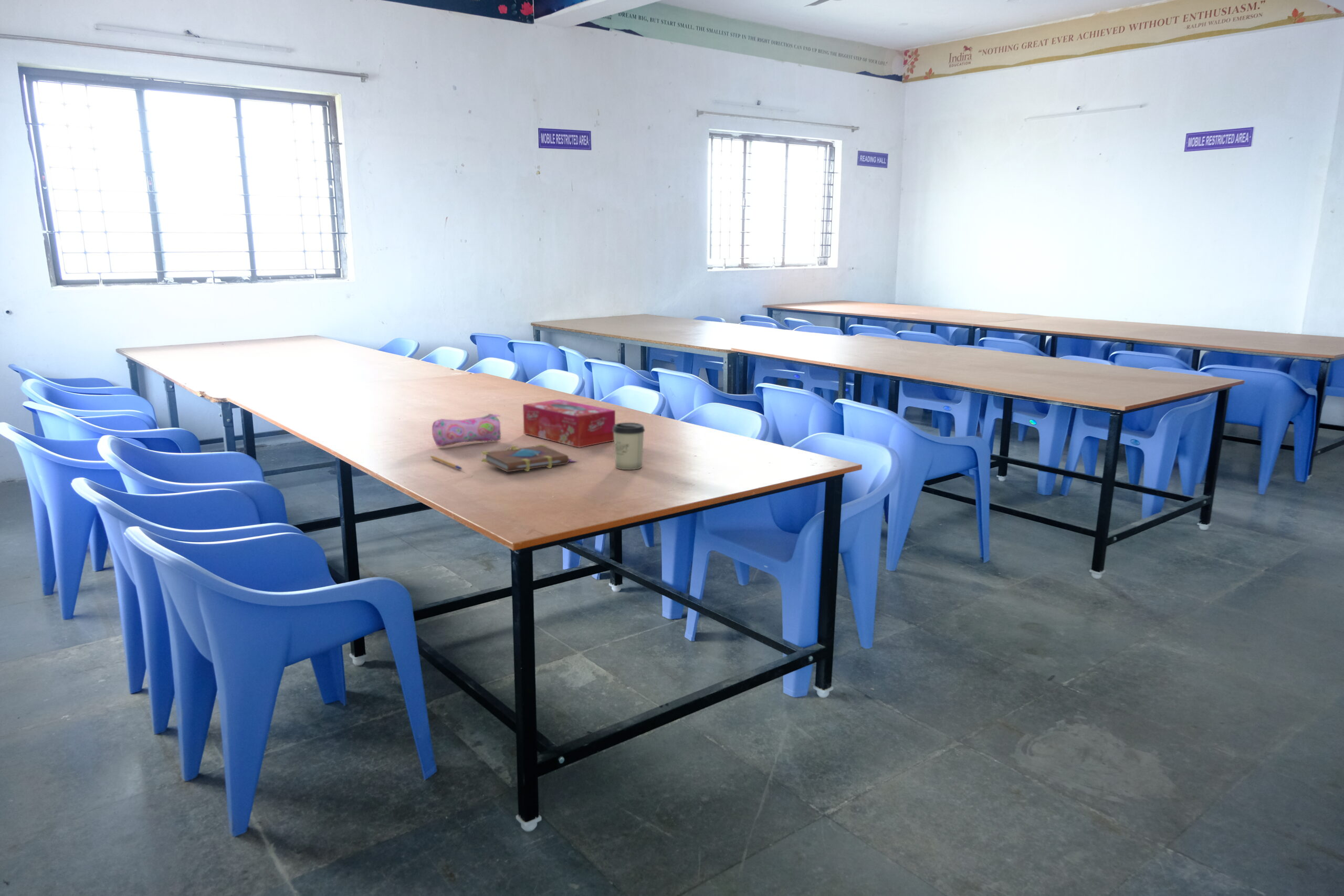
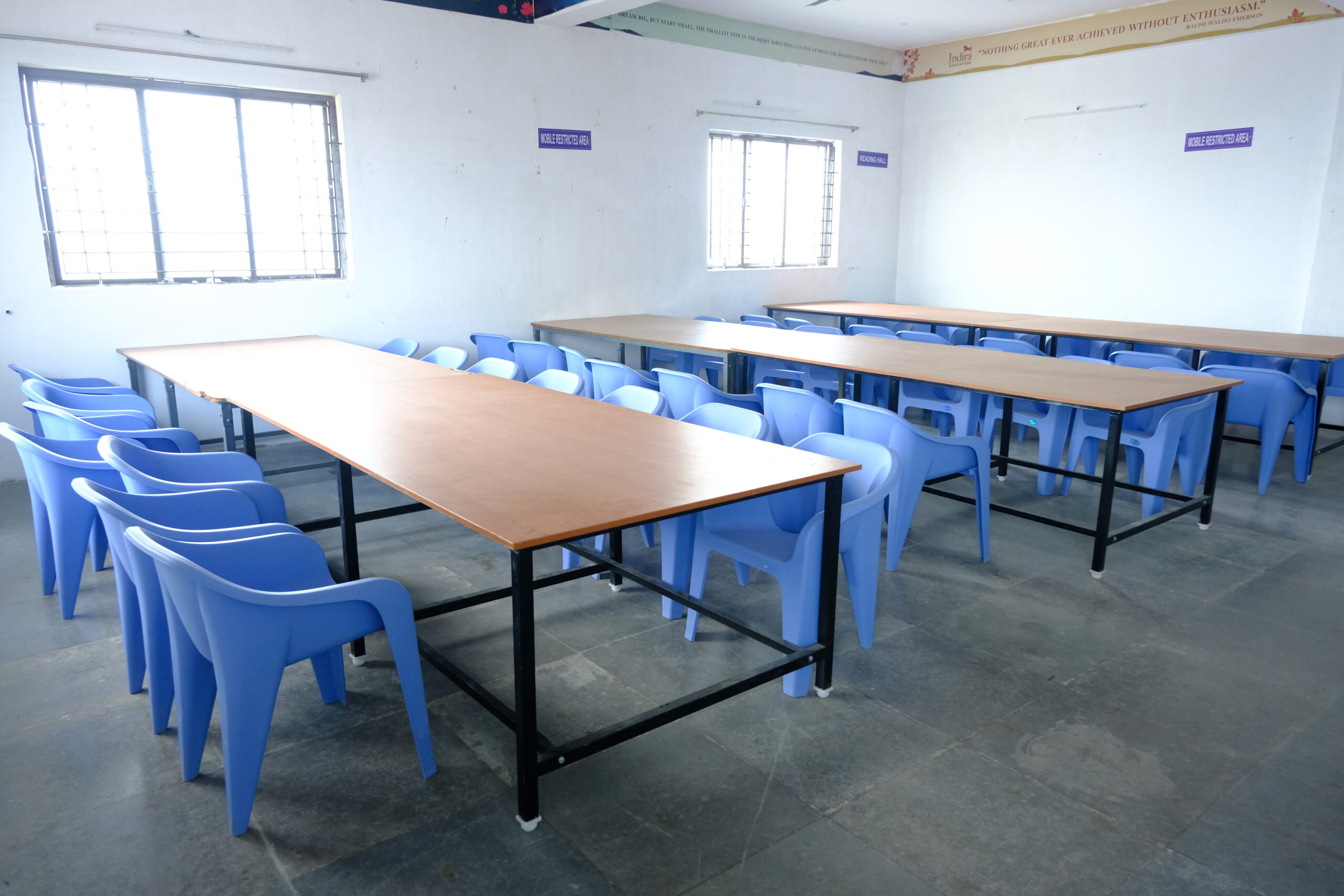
- tissue box [522,399,616,448]
- book [480,444,578,472]
- cup [612,422,645,470]
- pencil [429,455,463,470]
- pencil case [432,413,501,447]
